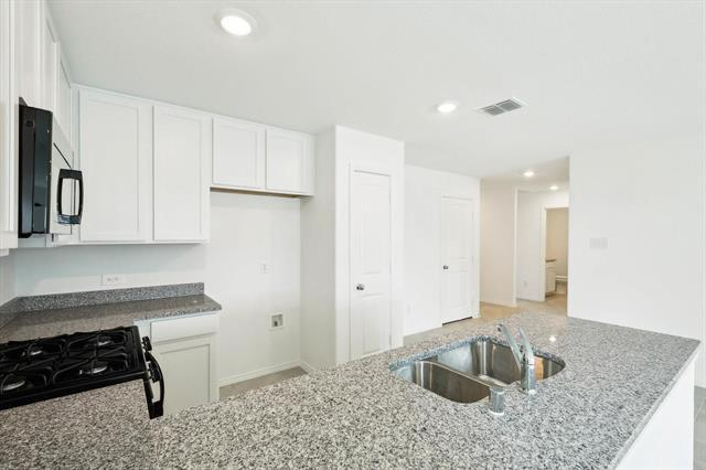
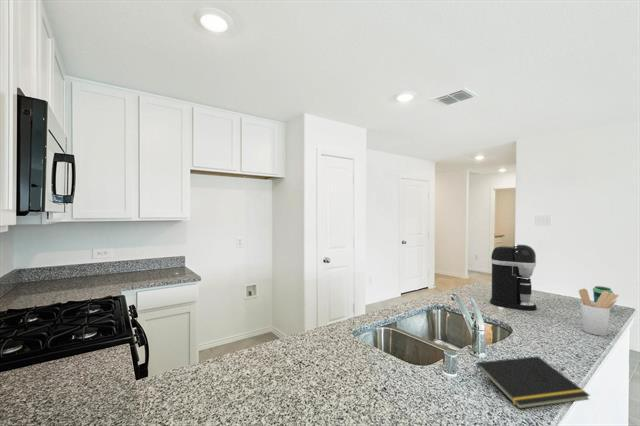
+ notepad [474,355,591,410]
+ utensil holder [578,288,619,337]
+ coffee maker [489,243,538,311]
+ cup [592,285,614,303]
